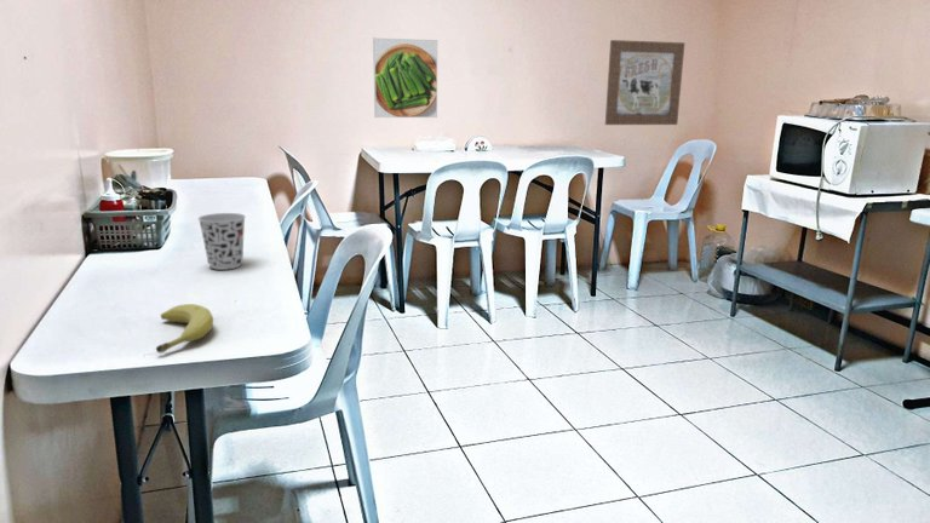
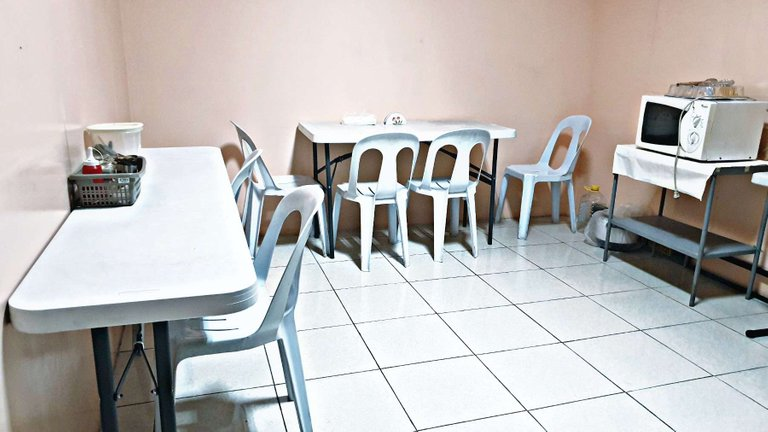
- fruit [155,303,214,355]
- cup [197,212,247,271]
- wall art [604,39,685,126]
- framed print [372,36,438,119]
